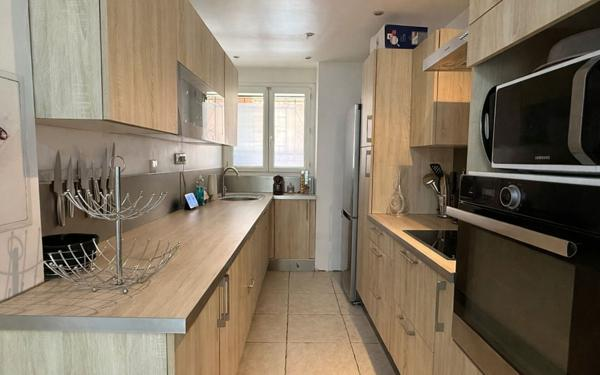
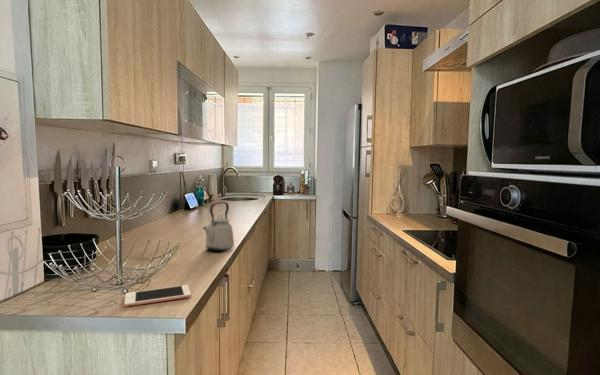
+ kettle [202,201,235,252]
+ cell phone [123,284,192,308]
